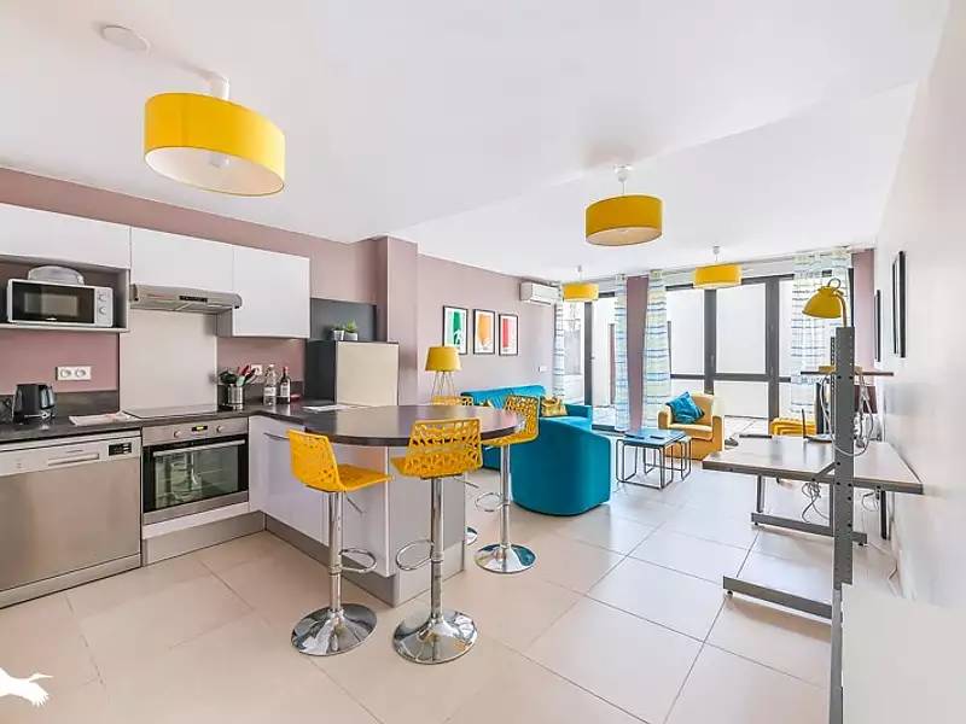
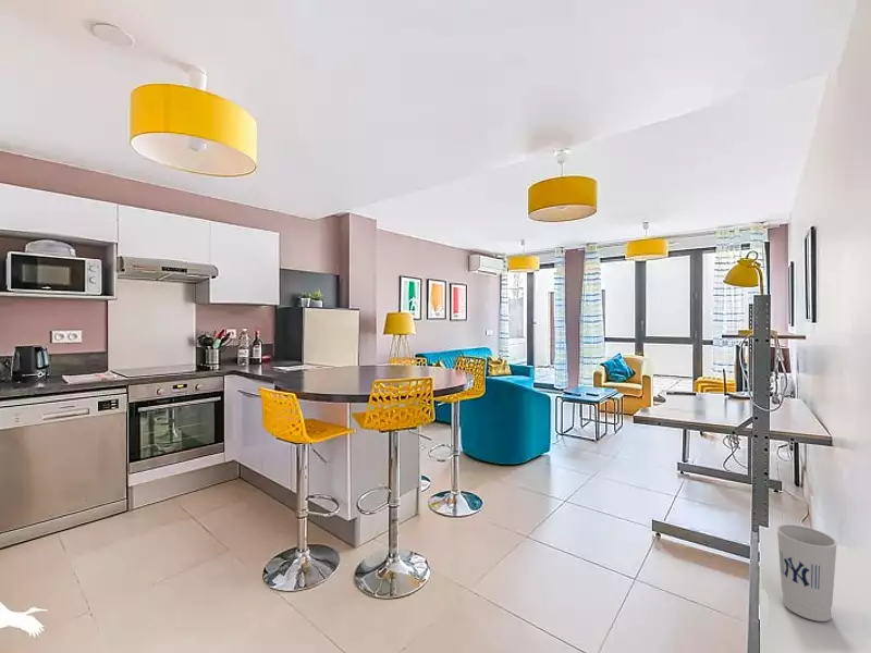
+ cup [775,523,838,623]
